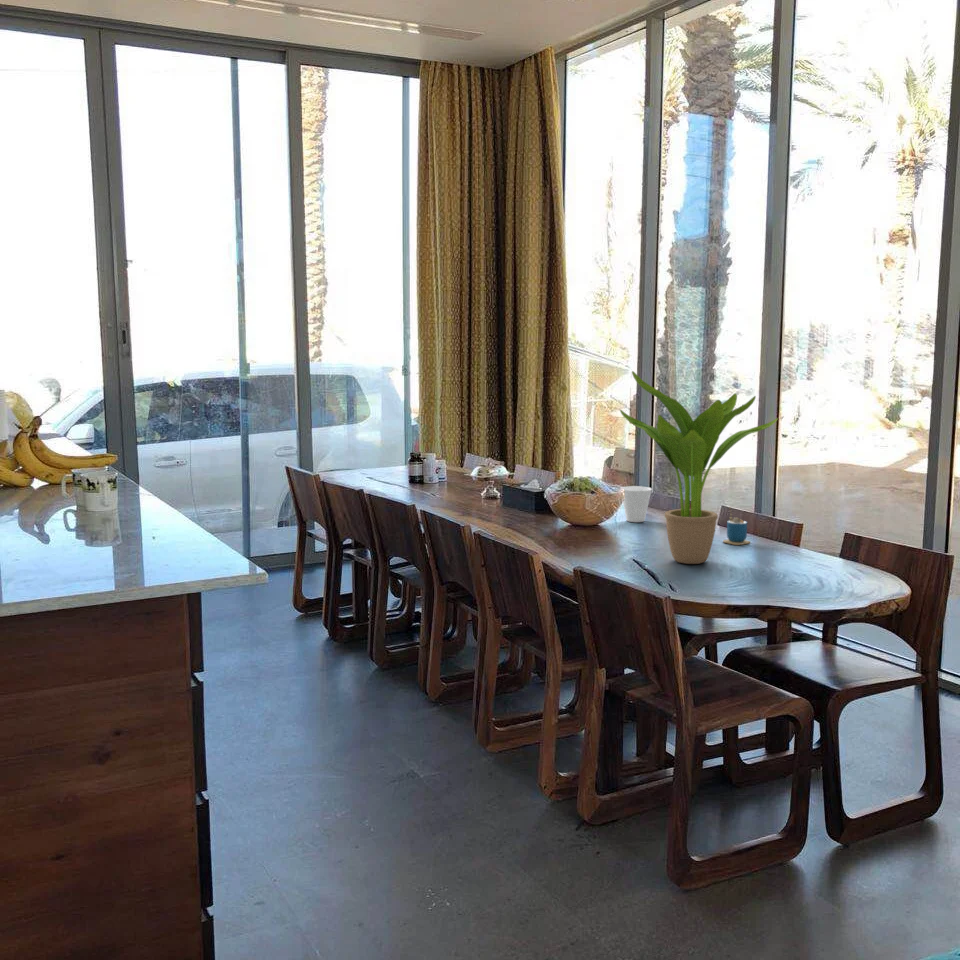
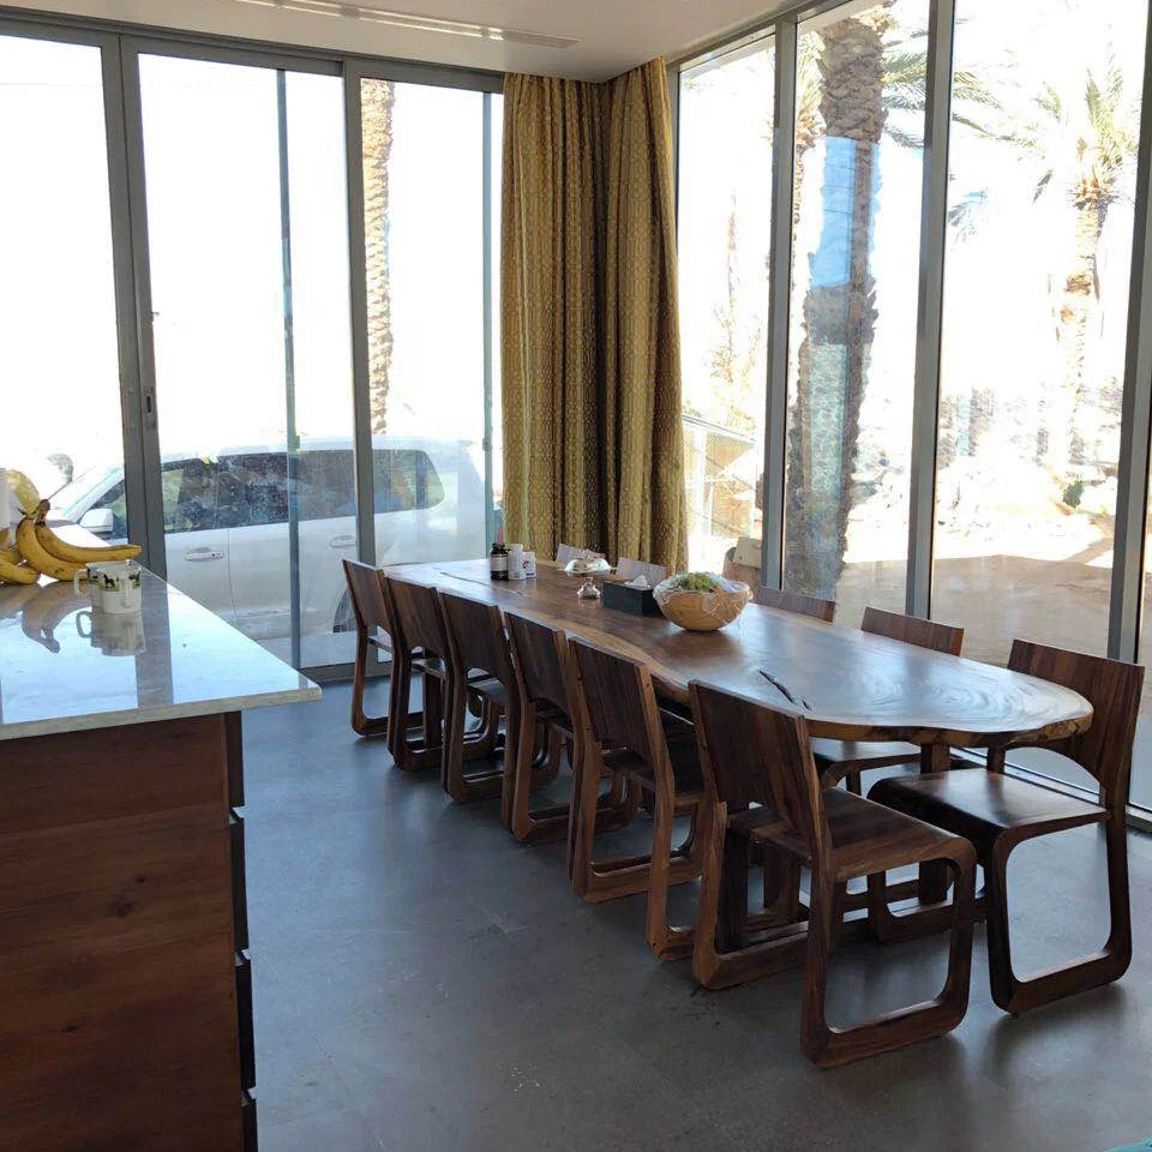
- cup [722,506,751,546]
- cup [620,485,653,523]
- potted plant [619,370,779,565]
